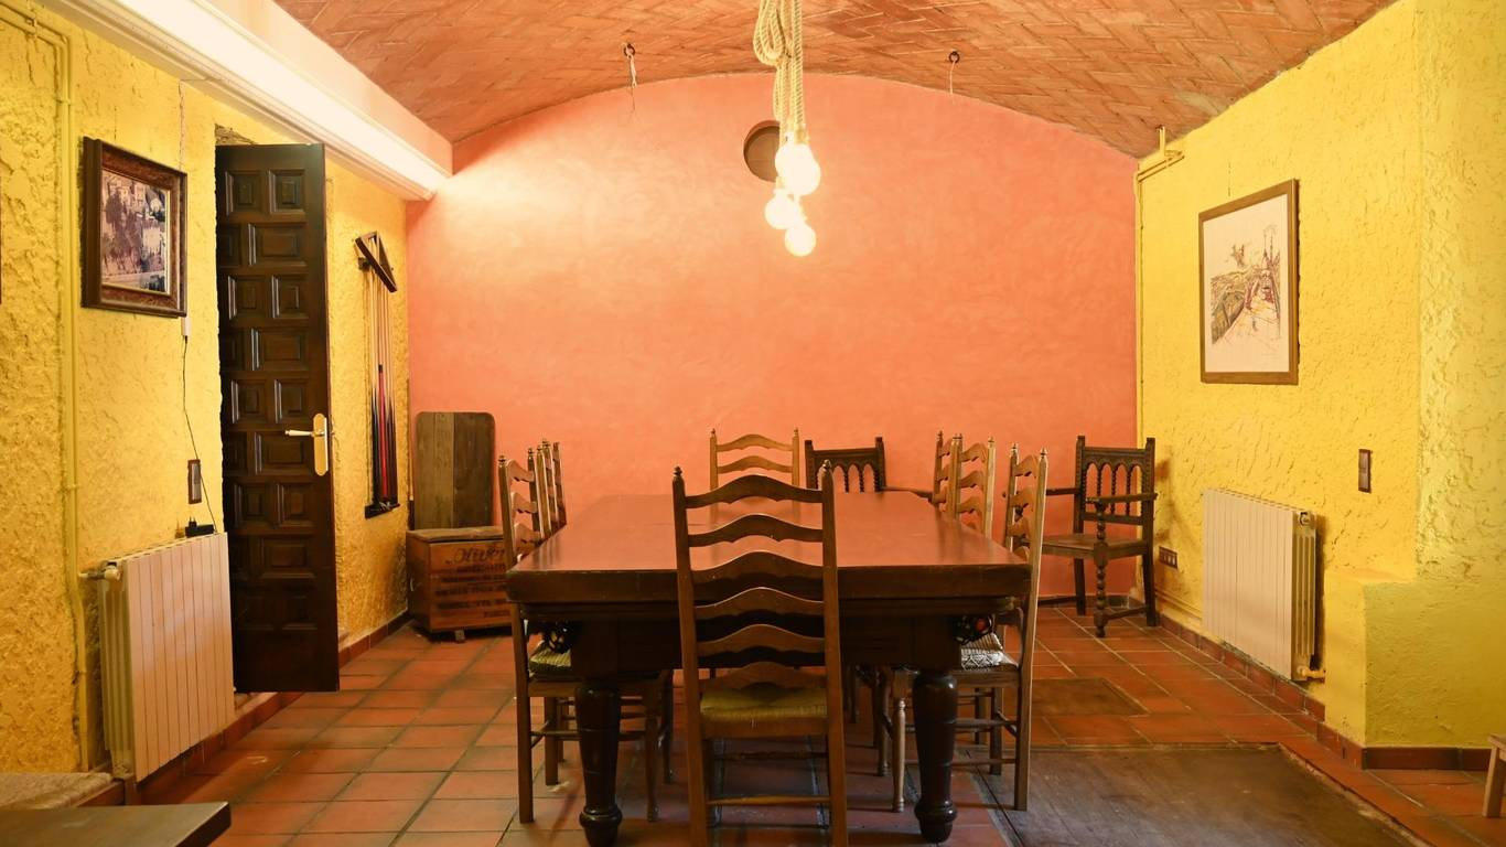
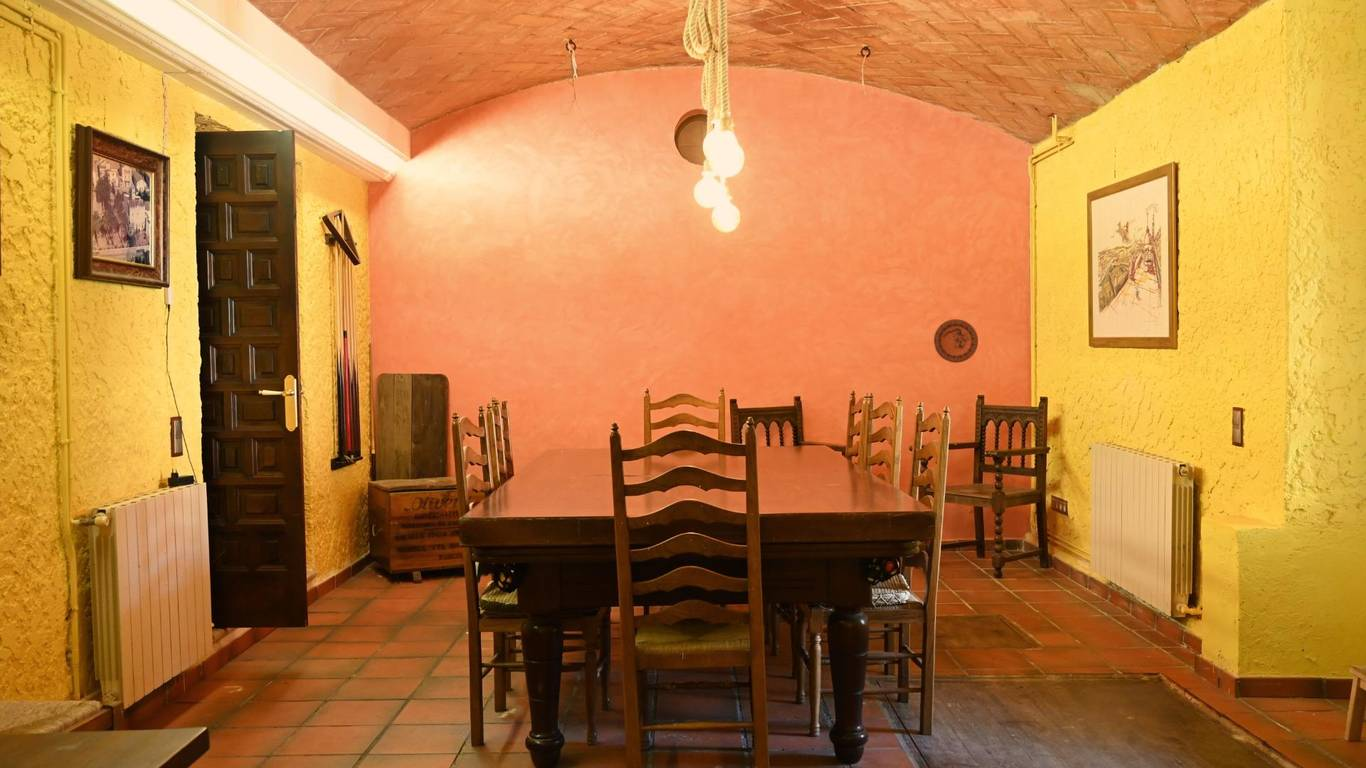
+ decorative plate [933,318,979,364]
